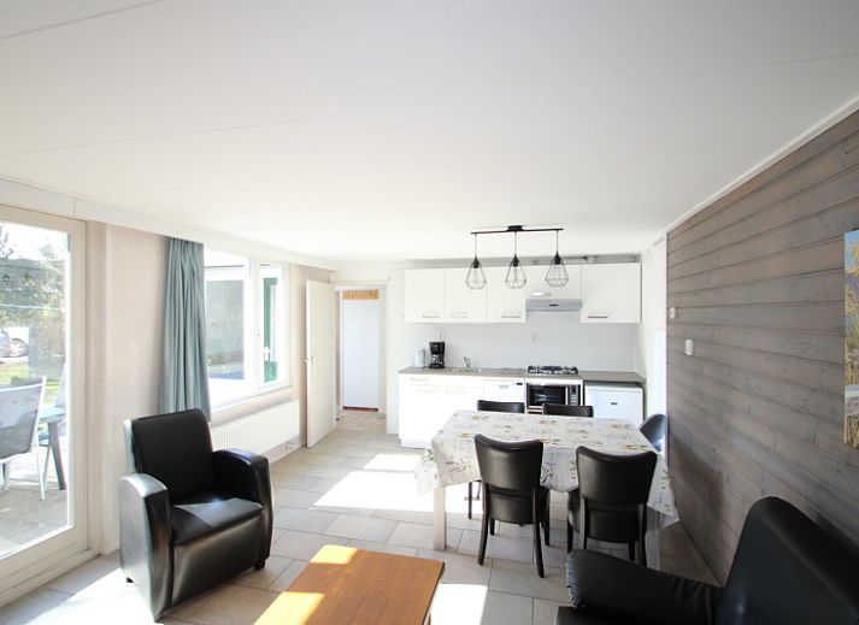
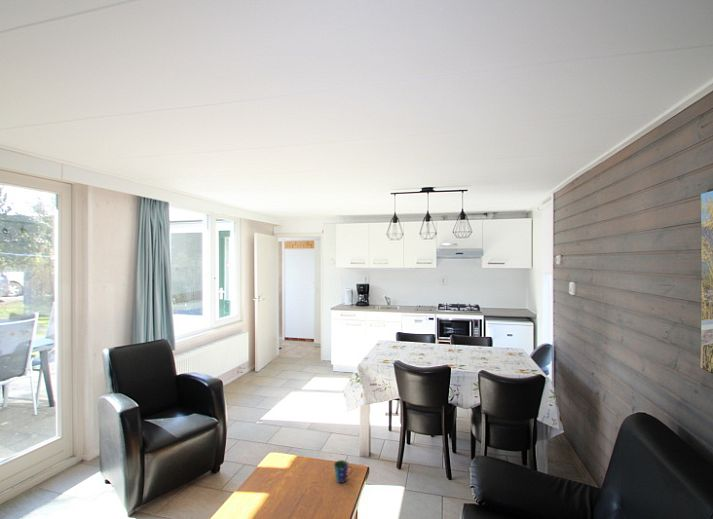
+ cup [333,459,354,484]
